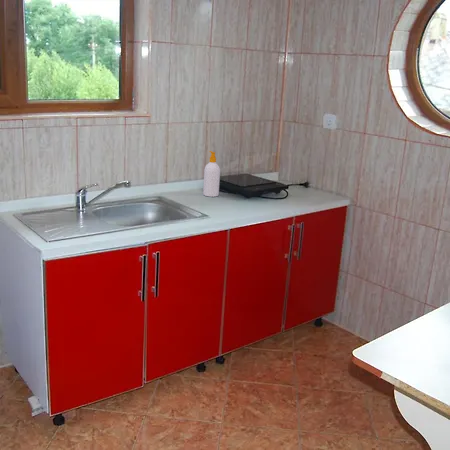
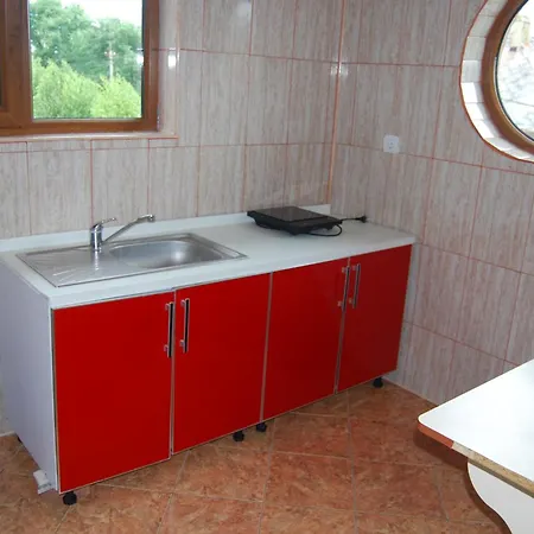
- soap bottle [202,150,221,198]
